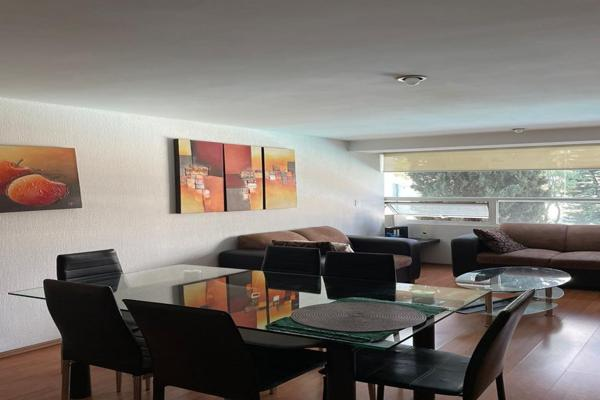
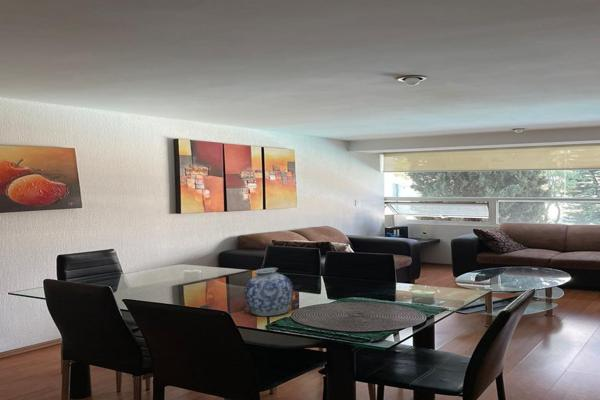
+ vase [243,267,294,317]
